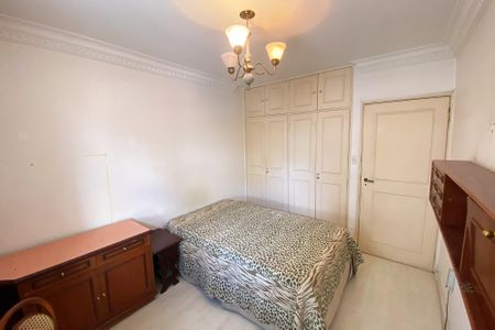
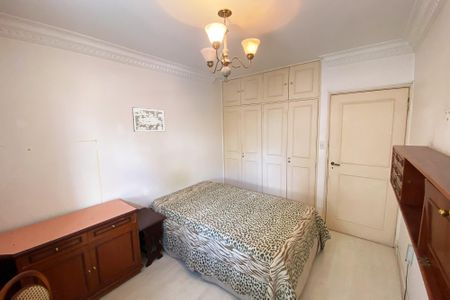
+ wall art [131,106,166,133]
